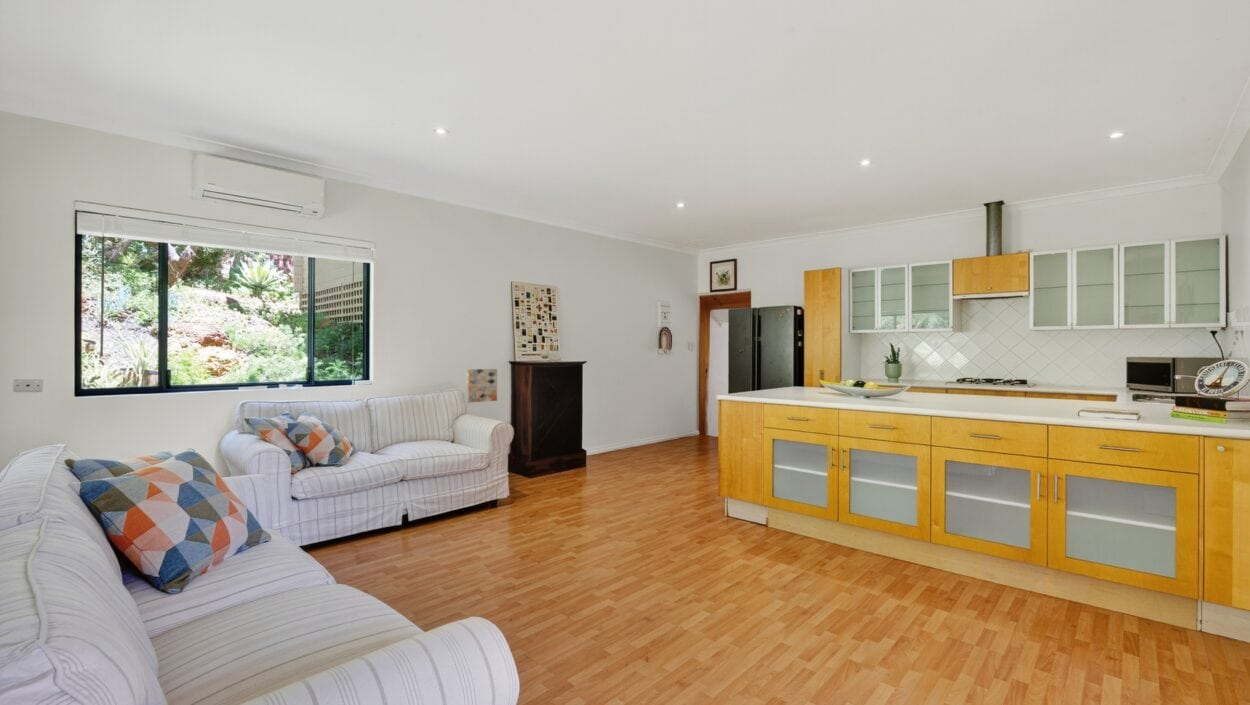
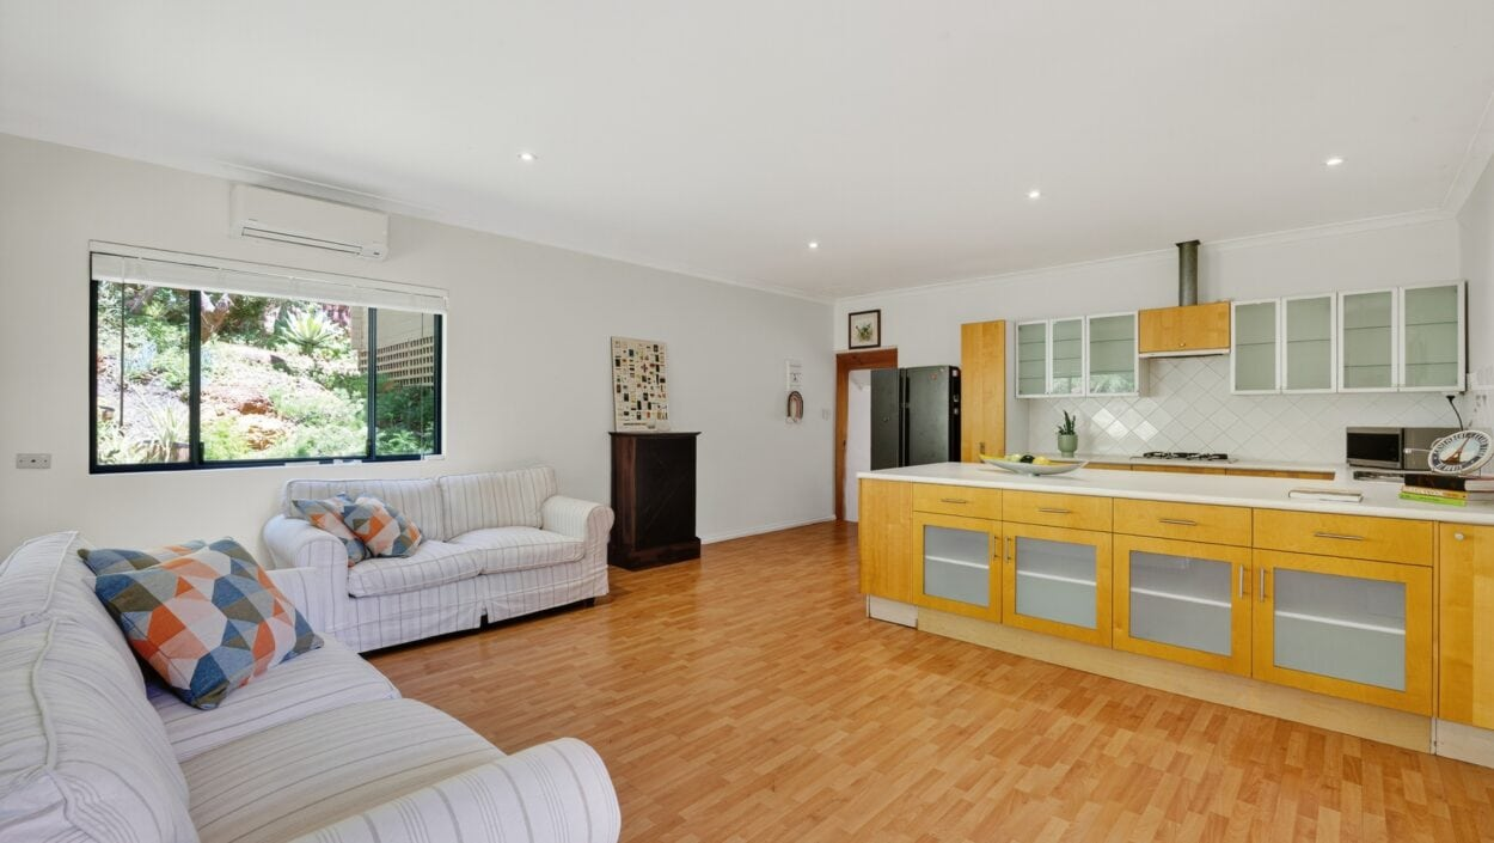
- wall art [466,368,498,404]
